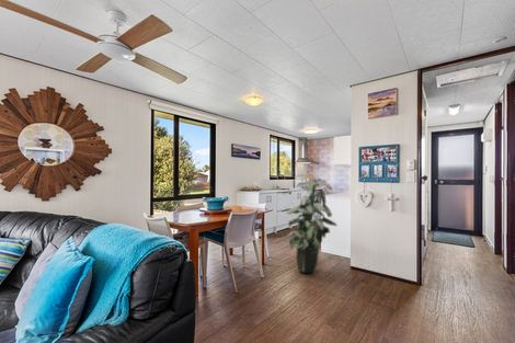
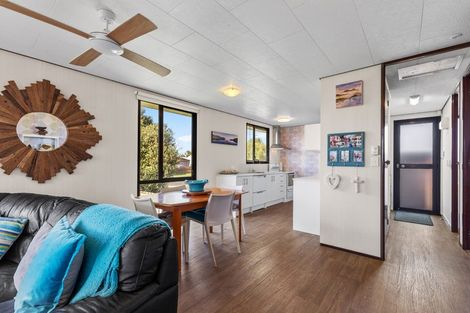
- indoor plant [285,173,337,274]
